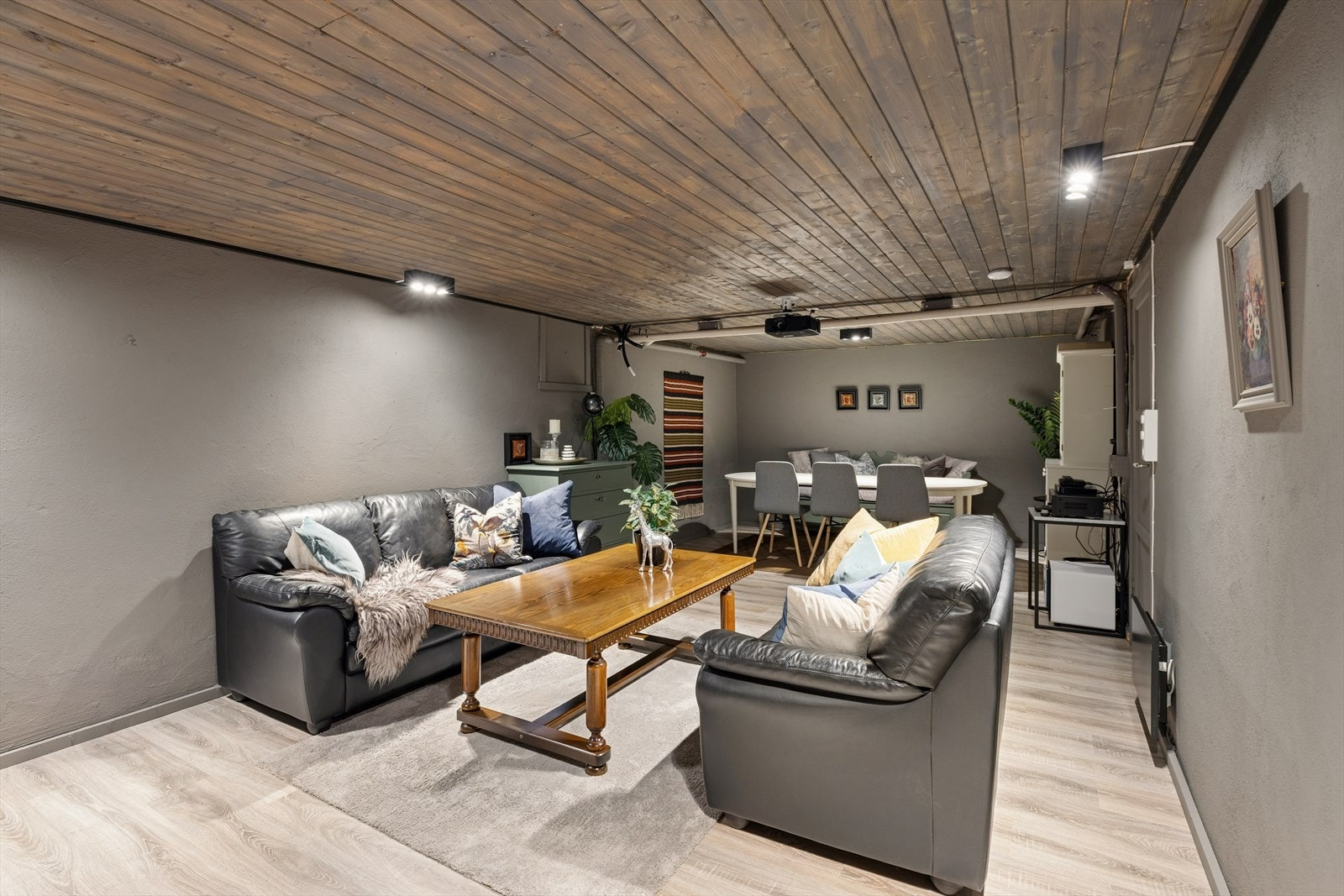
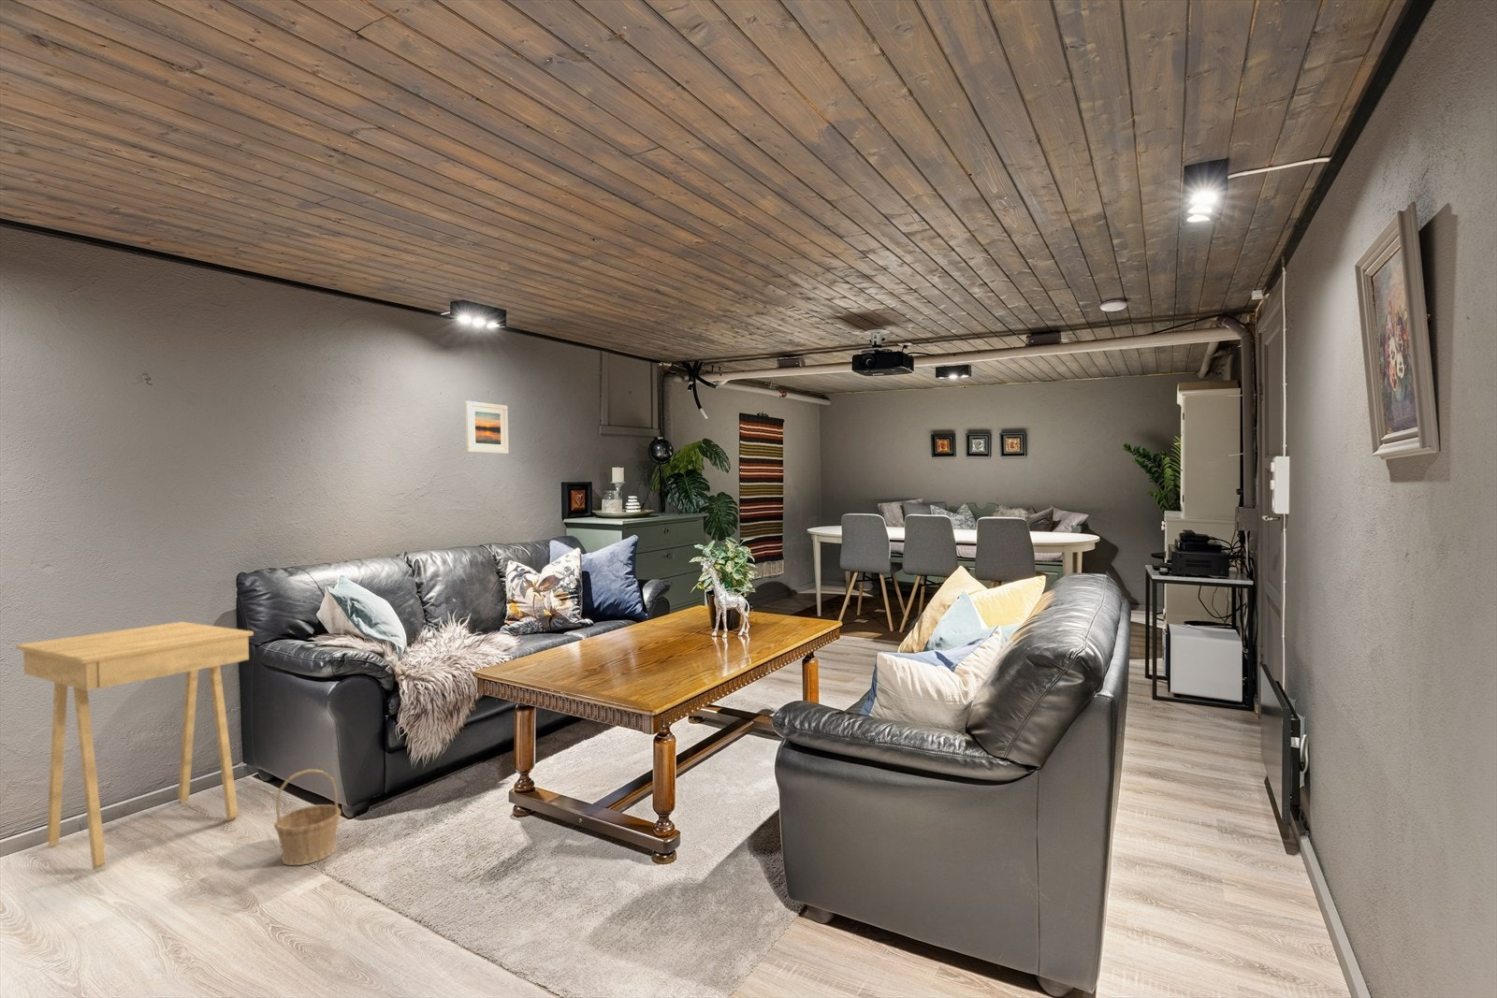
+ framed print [464,400,509,454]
+ basket [273,769,342,867]
+ side table [14,622,254,871]
